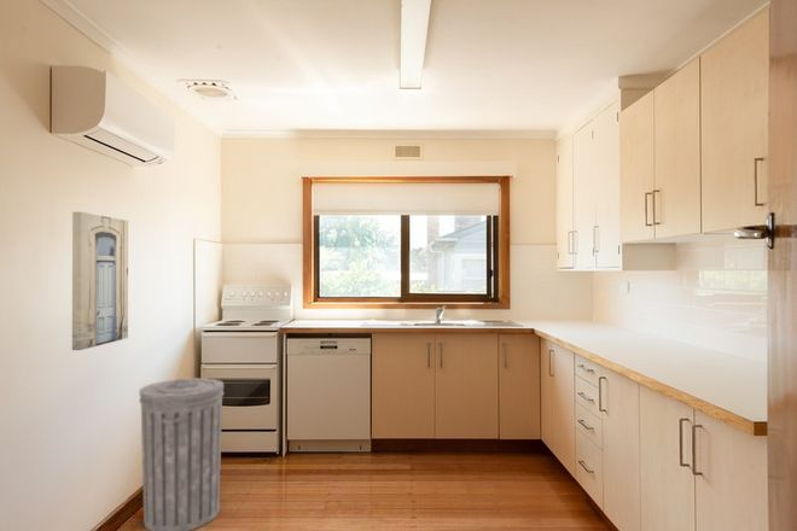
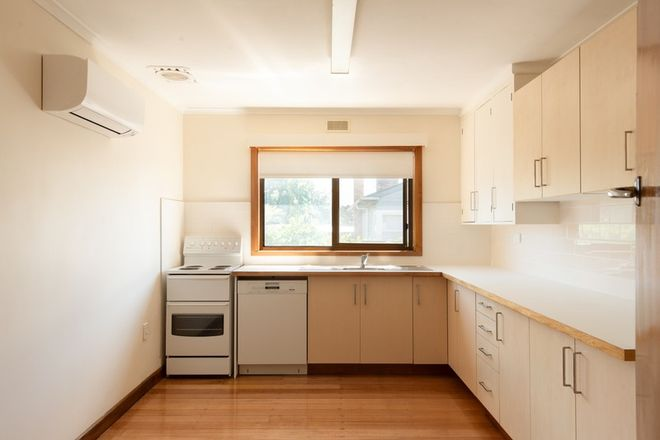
- trash can [139,377,225,531]
- wall art [71,211,129,351]
